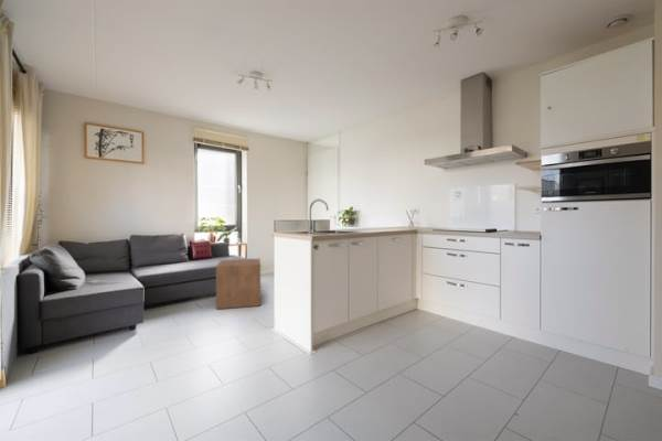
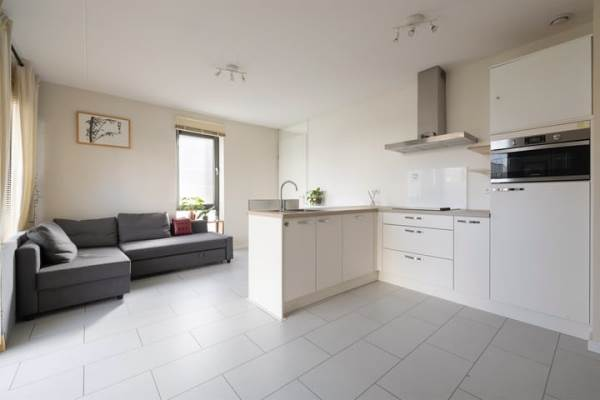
- side table [215,258,261,310]
